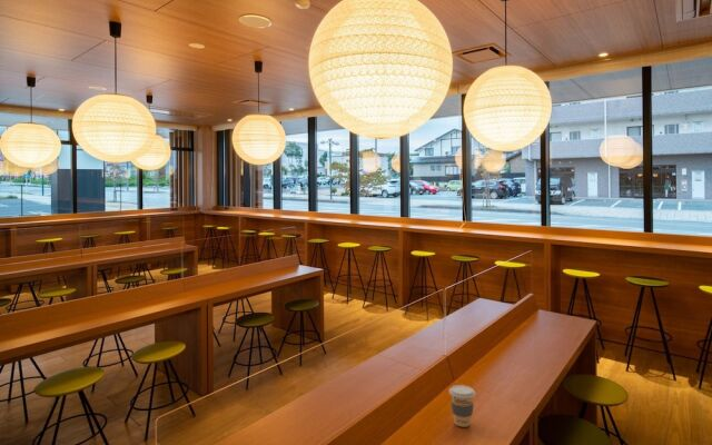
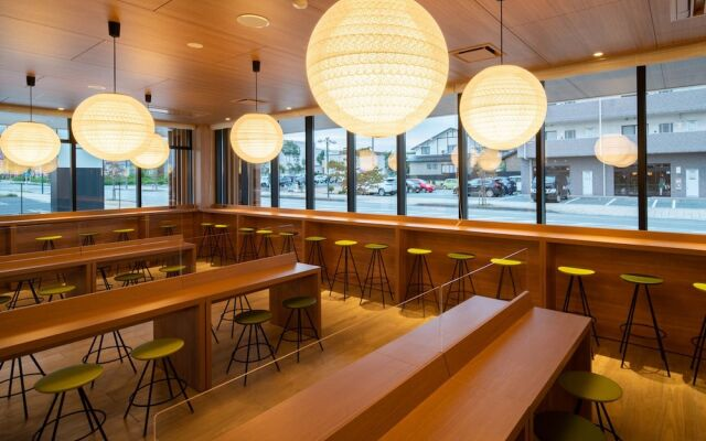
- coffee cup [448,384,476,428]
